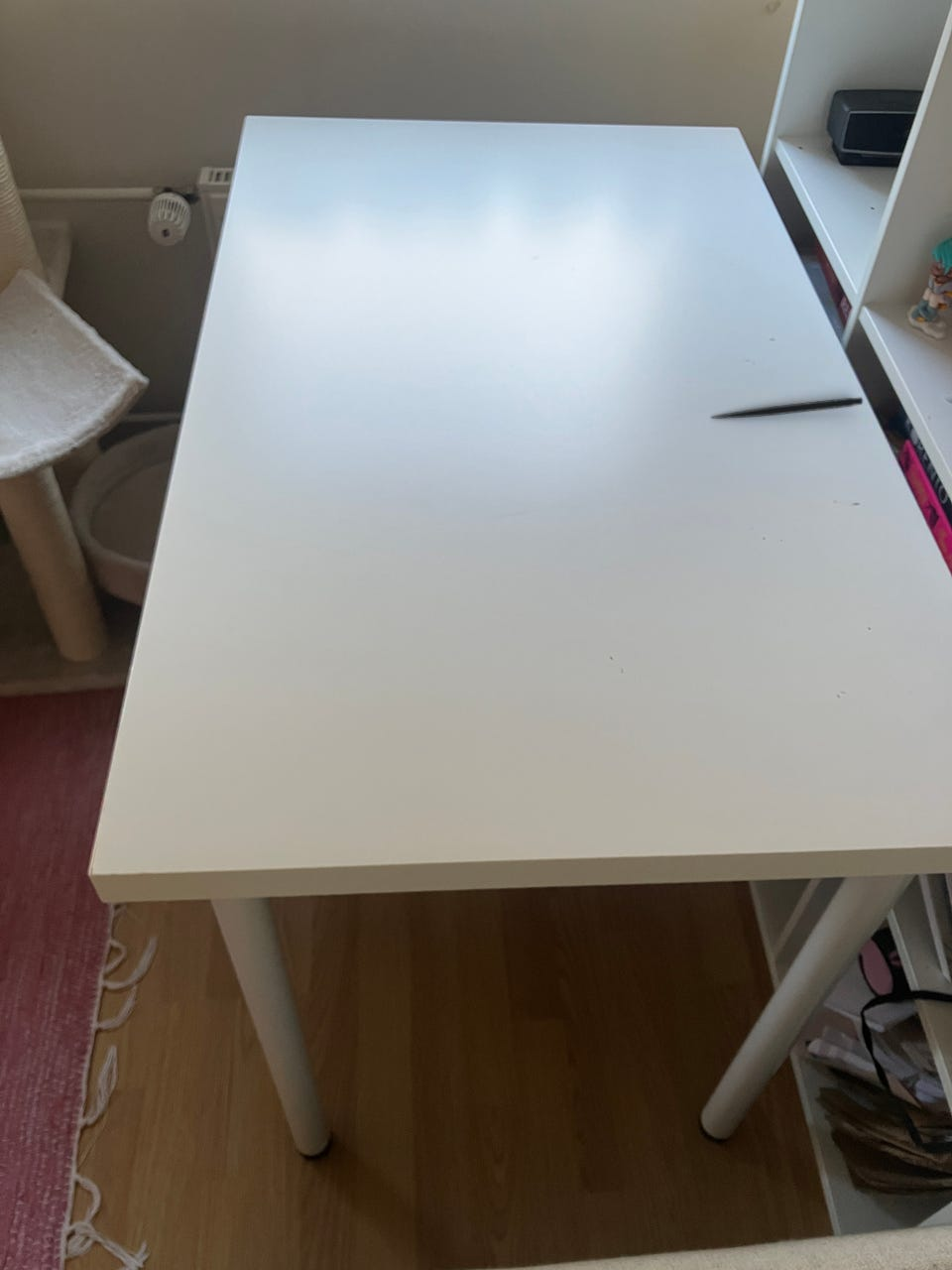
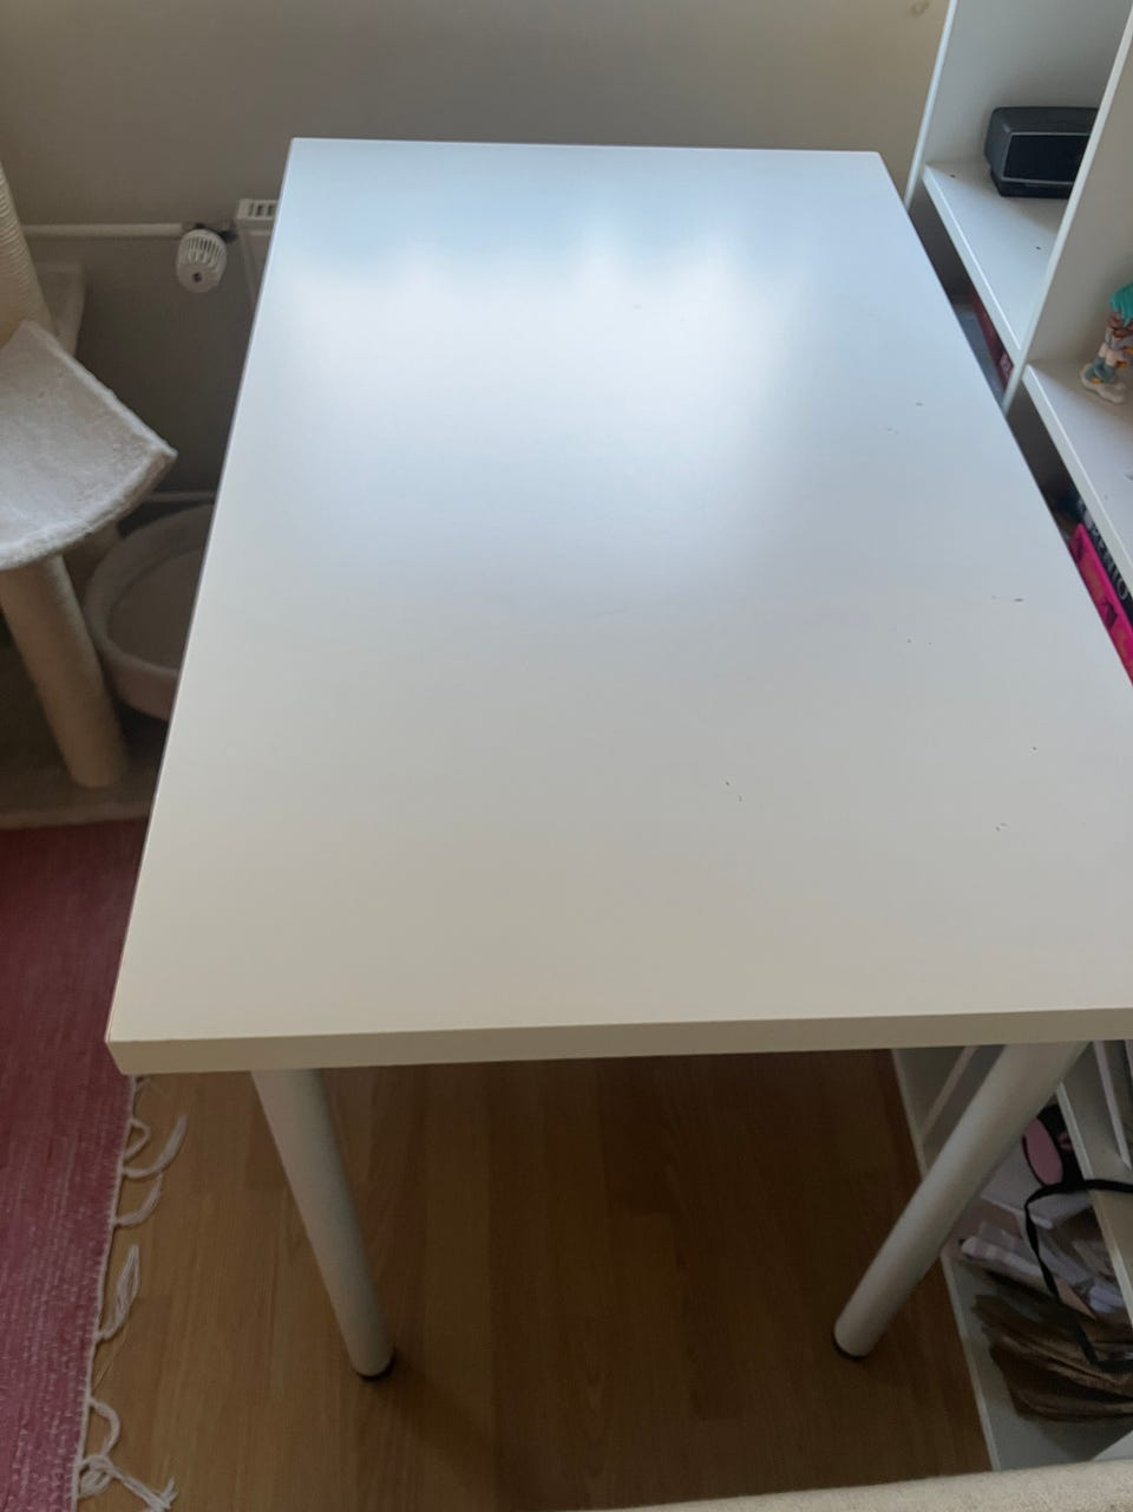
- pen [711,396,864,420]
